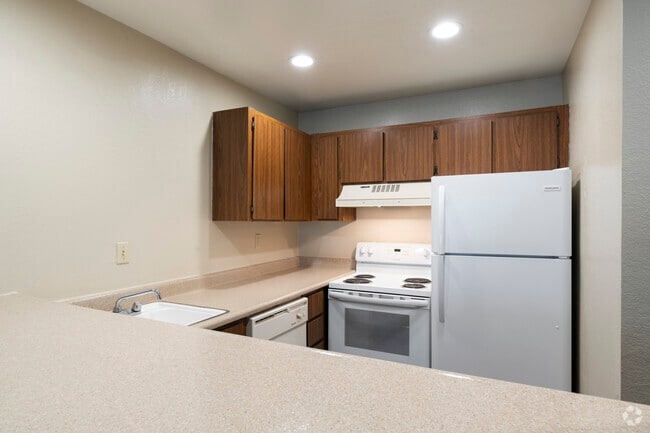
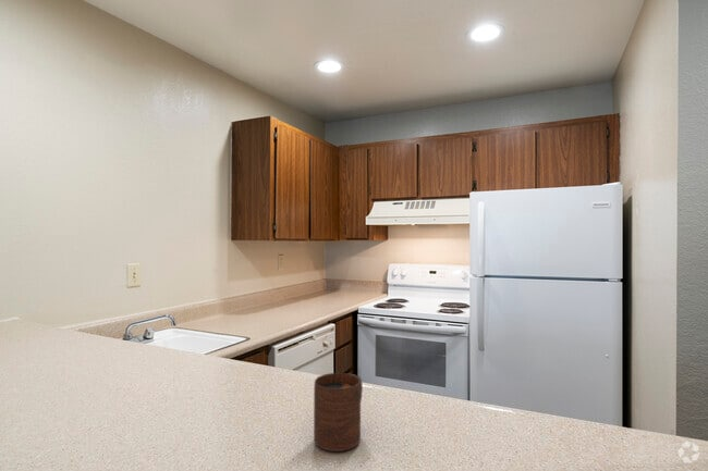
+ cup [313,372,364,453]
